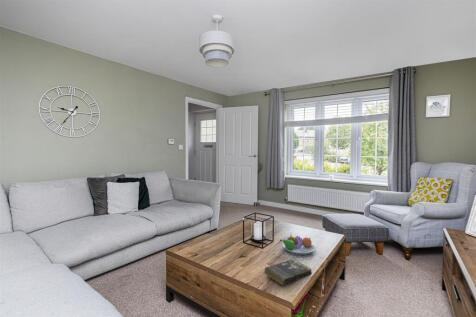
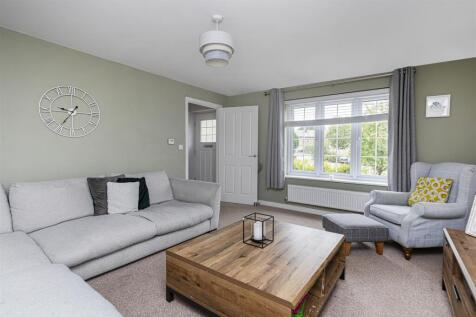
- book [263,257,313,287]
- fruit bowl [279,234,316,256]
